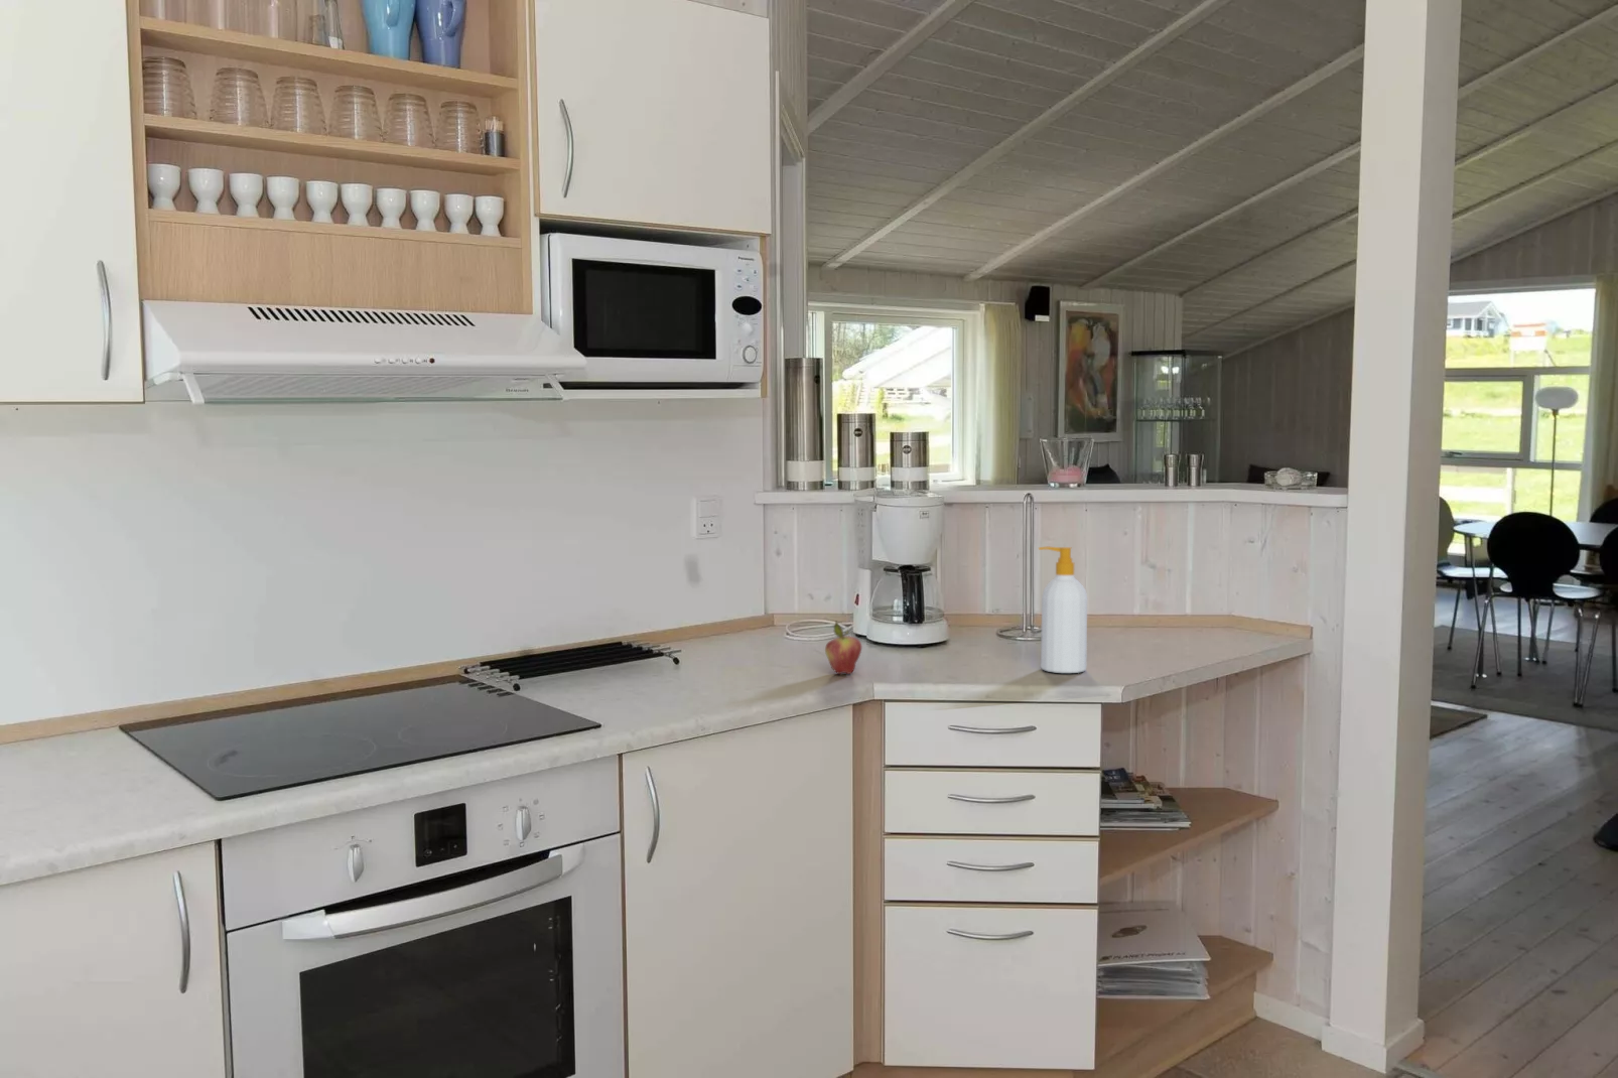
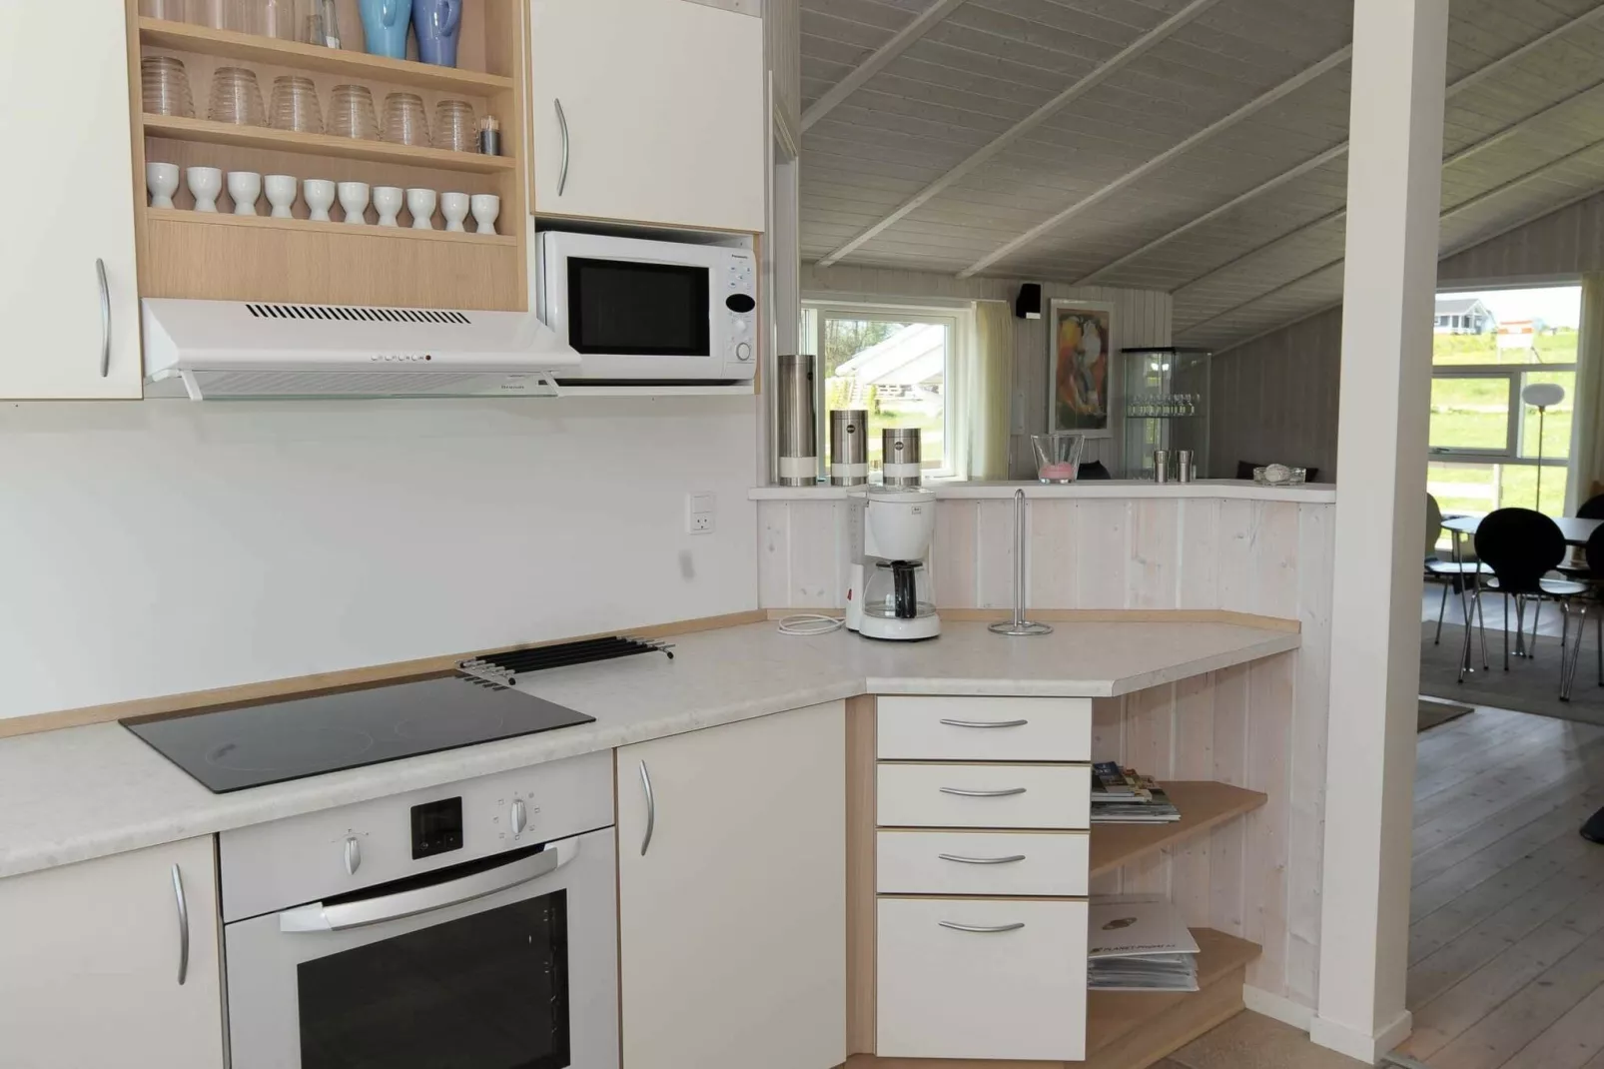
- fruit [824,620,863,675]
- soap bottle [1038,546,1087,674]
